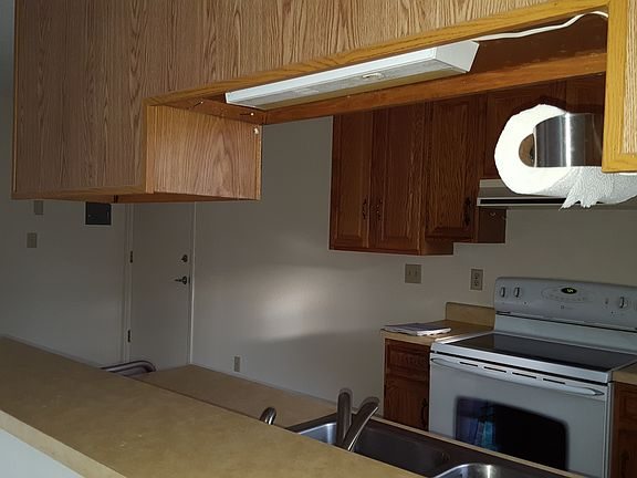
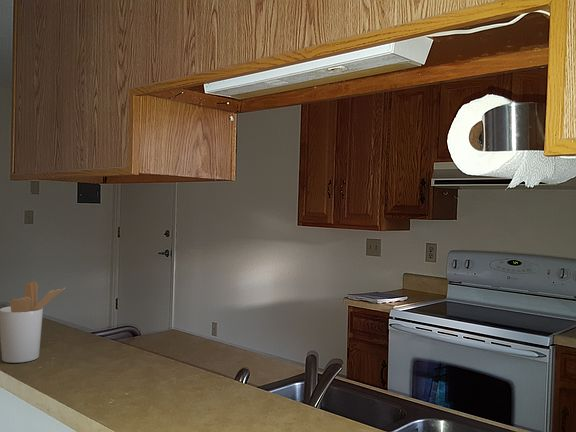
+ utensil holder [0,280,67,364]
